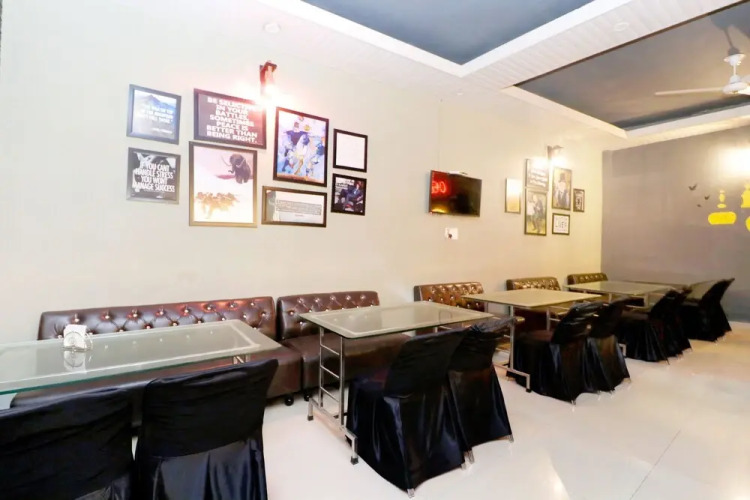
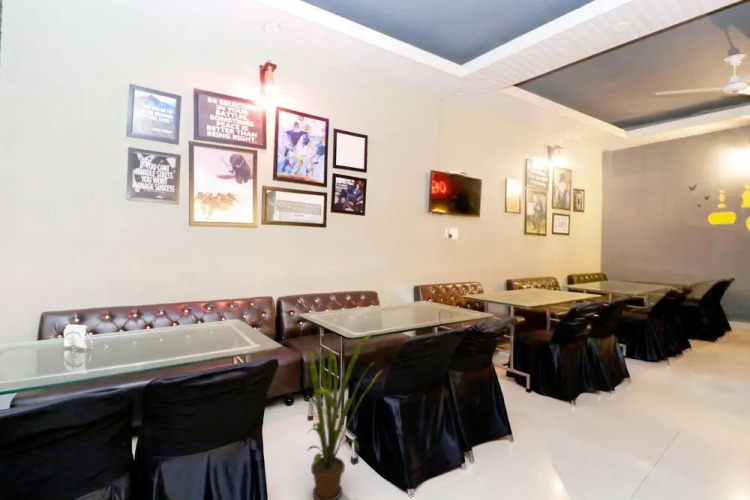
+ house plant [301,331,384,500]
